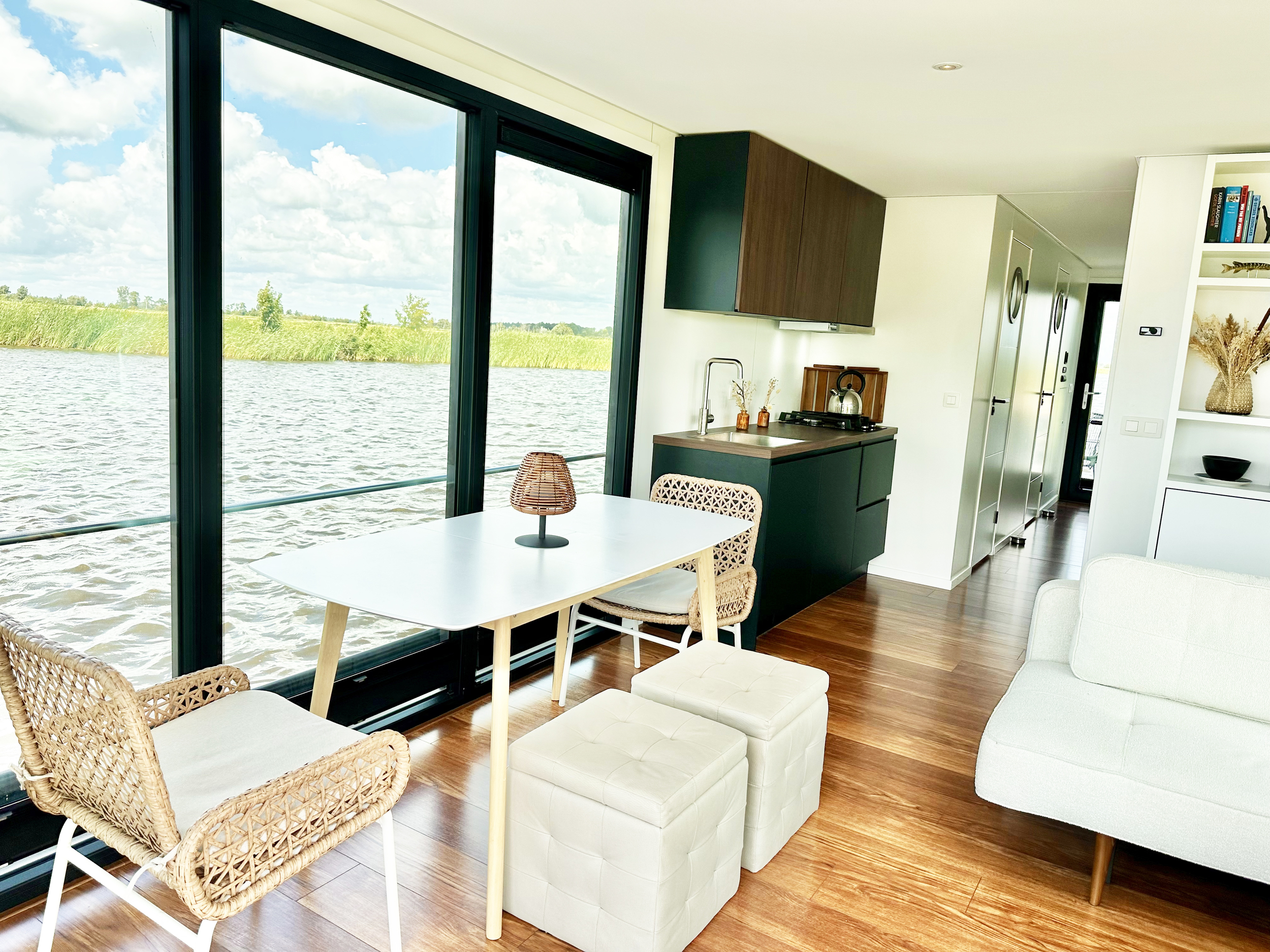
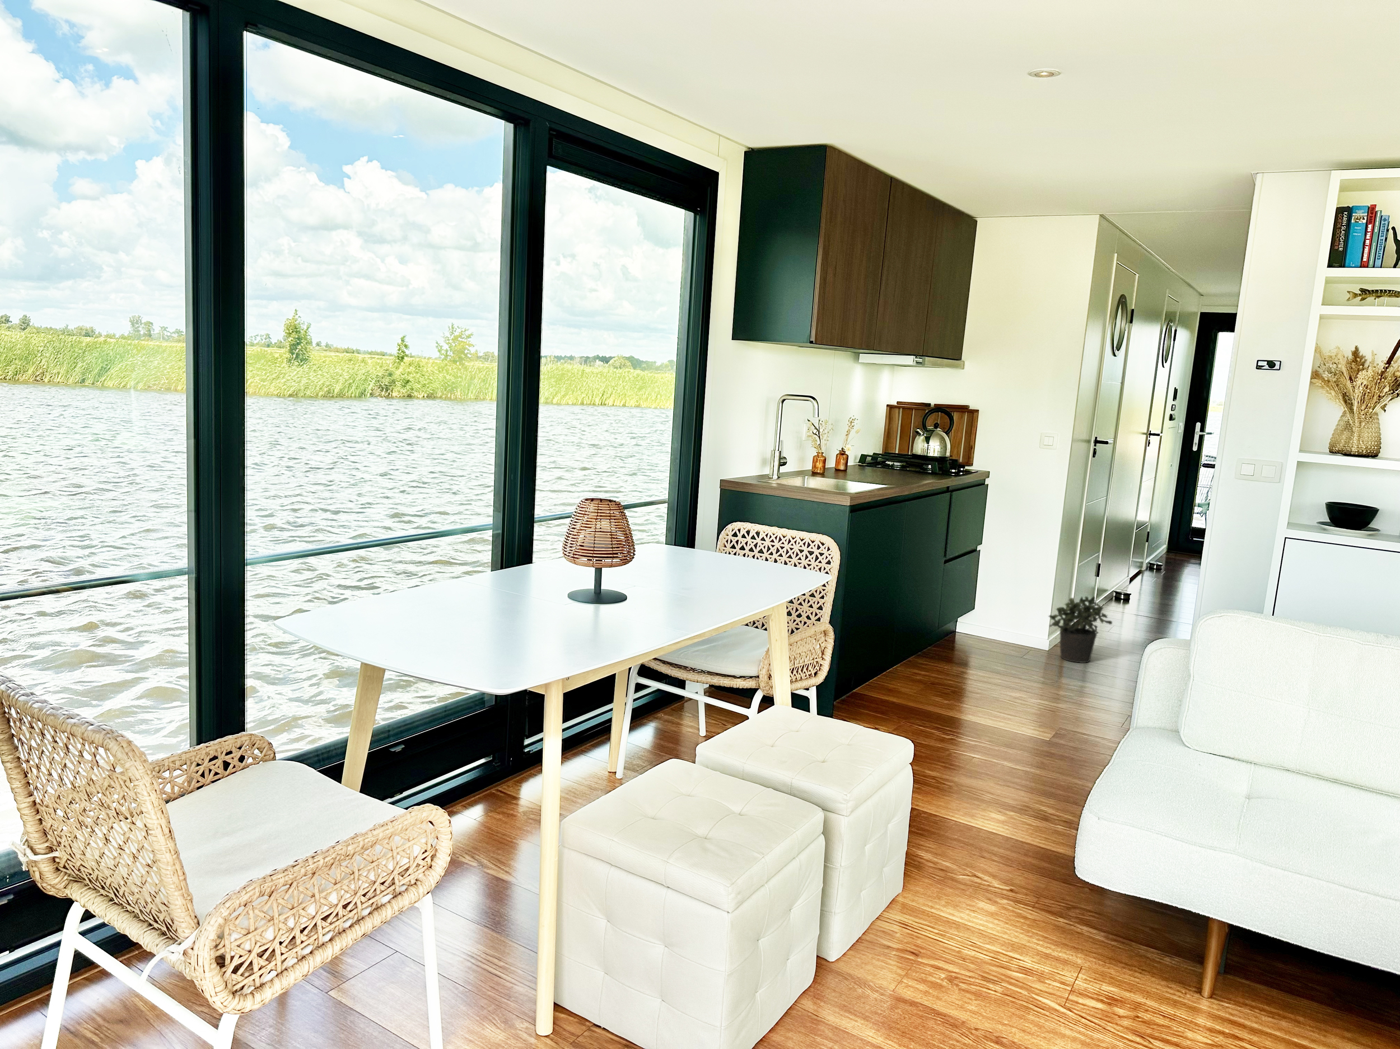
+ potted plant [1047,595,1112,663]
